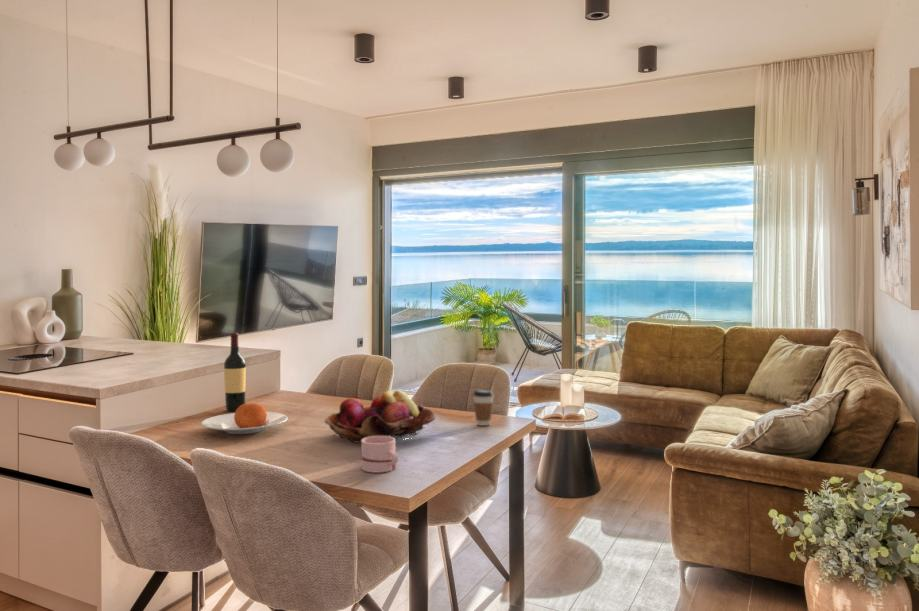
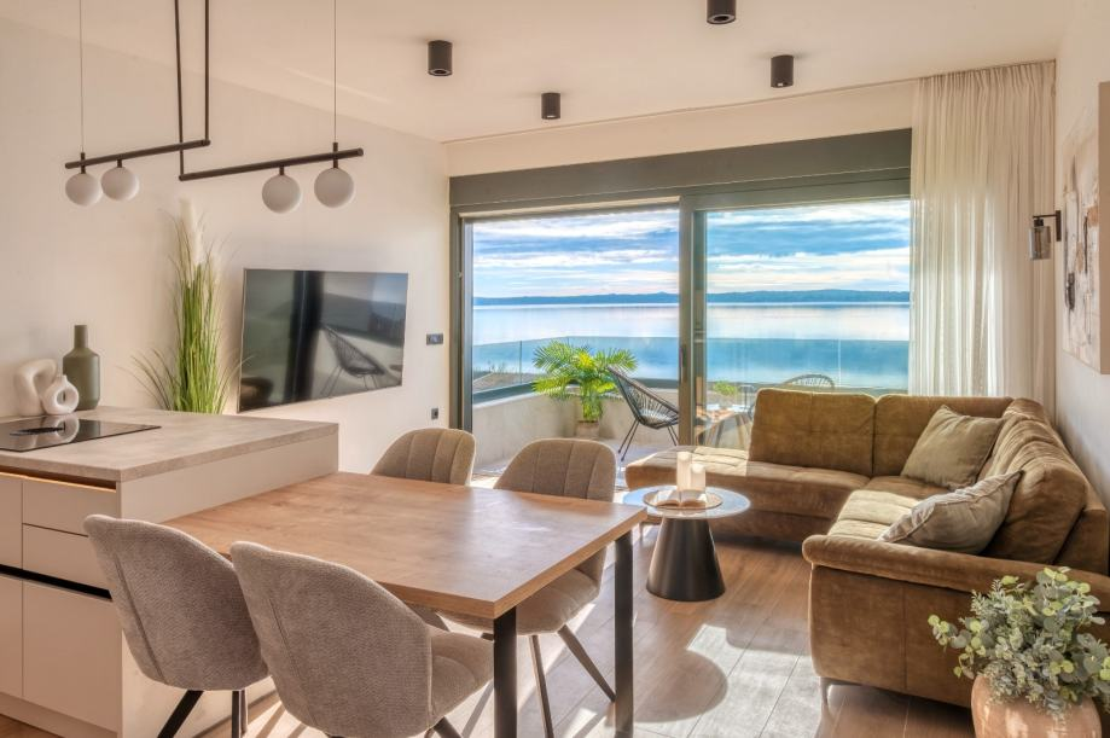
- fruit basket [324,389,437,444]
- coffee cup [472,388,495,427]
- plate [200,402,289,435]
- wine bottle [223,332,247,412]
- mug [361,436,399,474]
